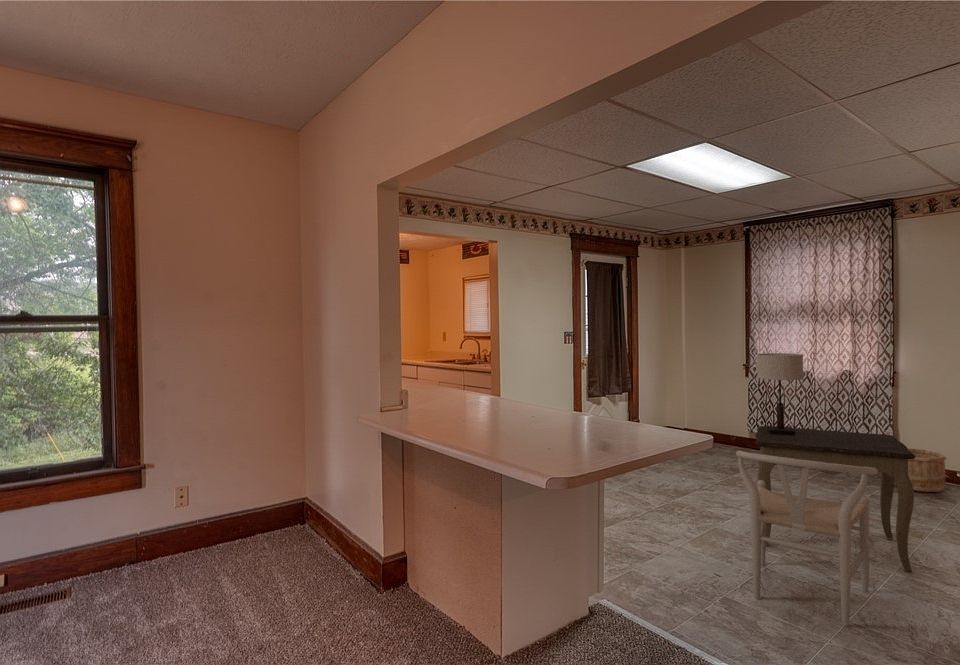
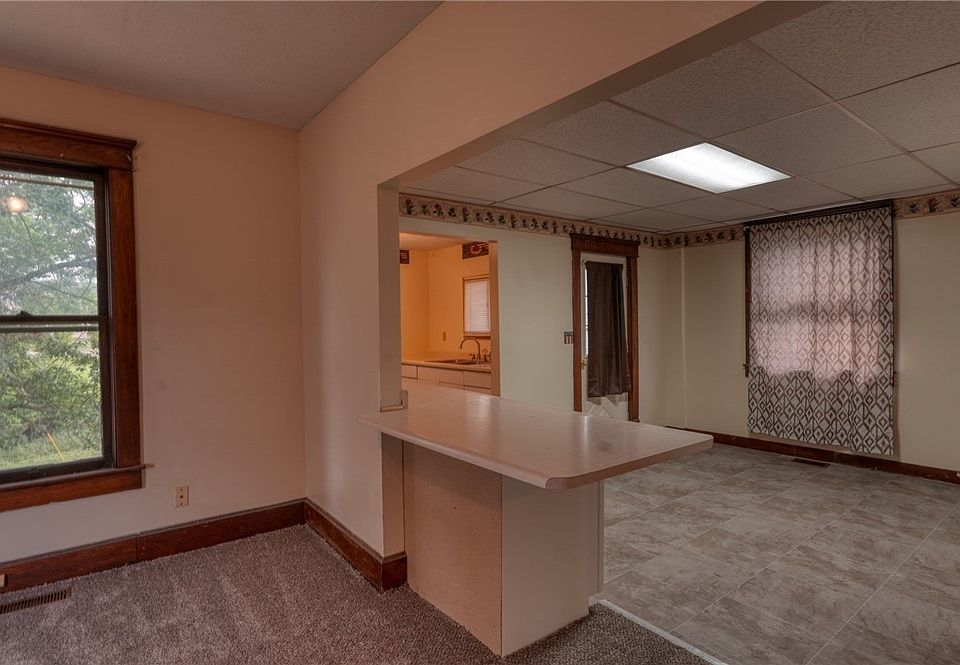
- side table [754,425,915,573]
- wooden bucket [894,448,947,493]
- chair [735,450,879,627]
- table lamp [756,352,805,435]
